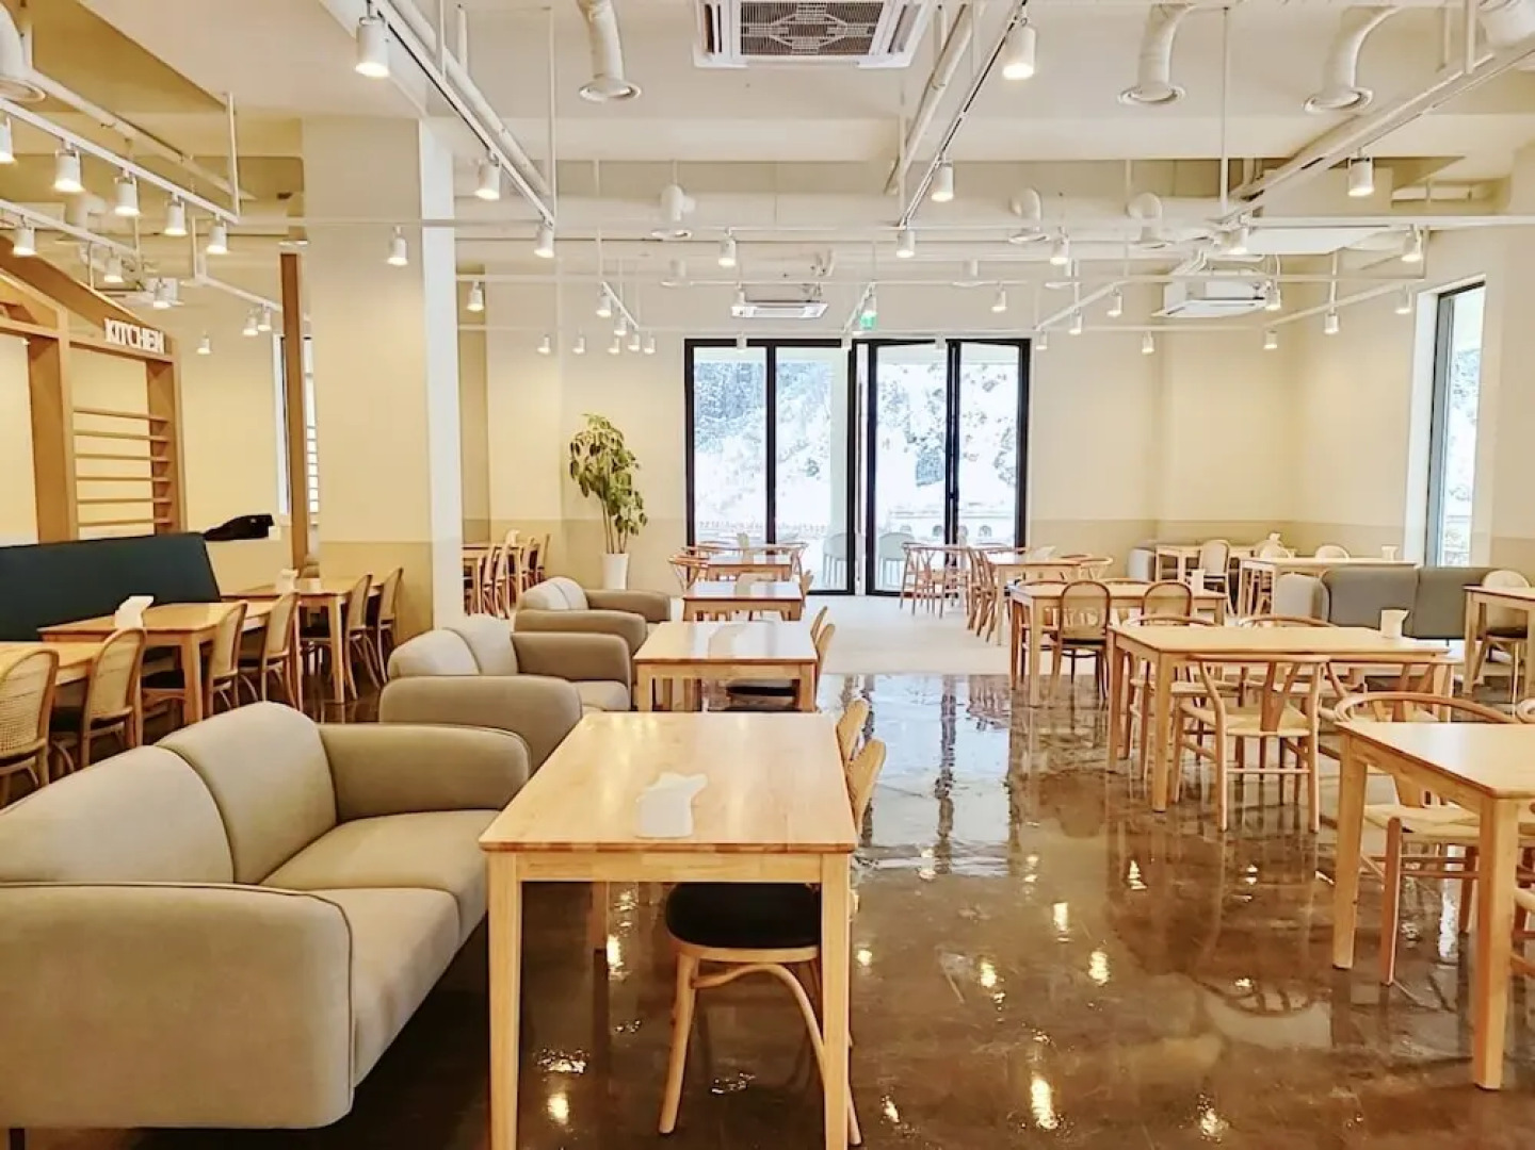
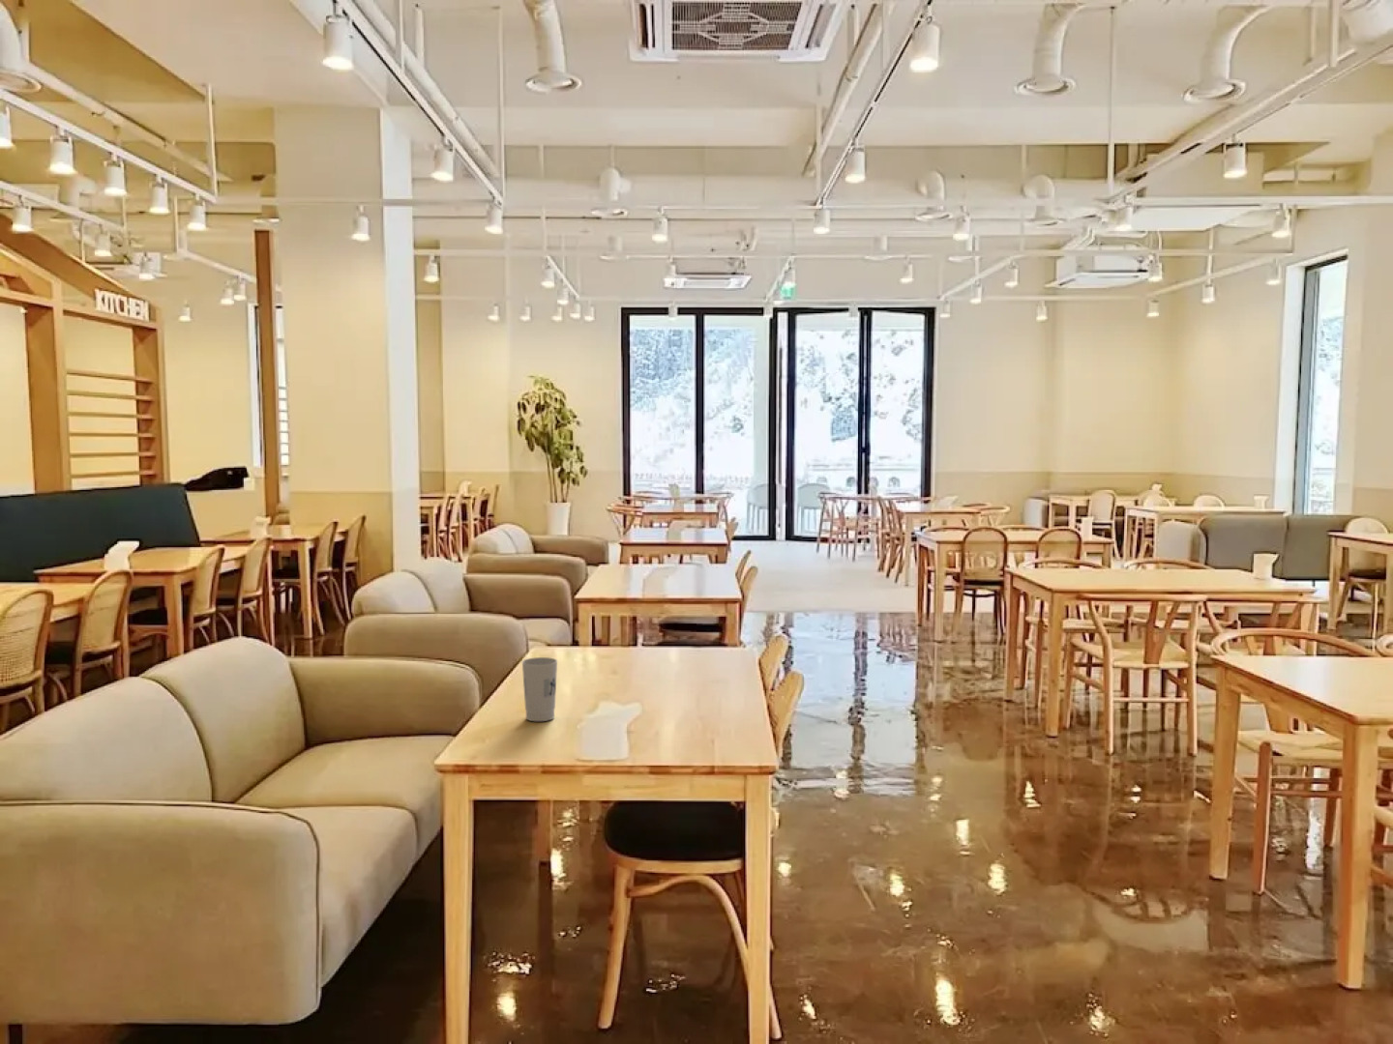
+ cup [521,657,558,722]
